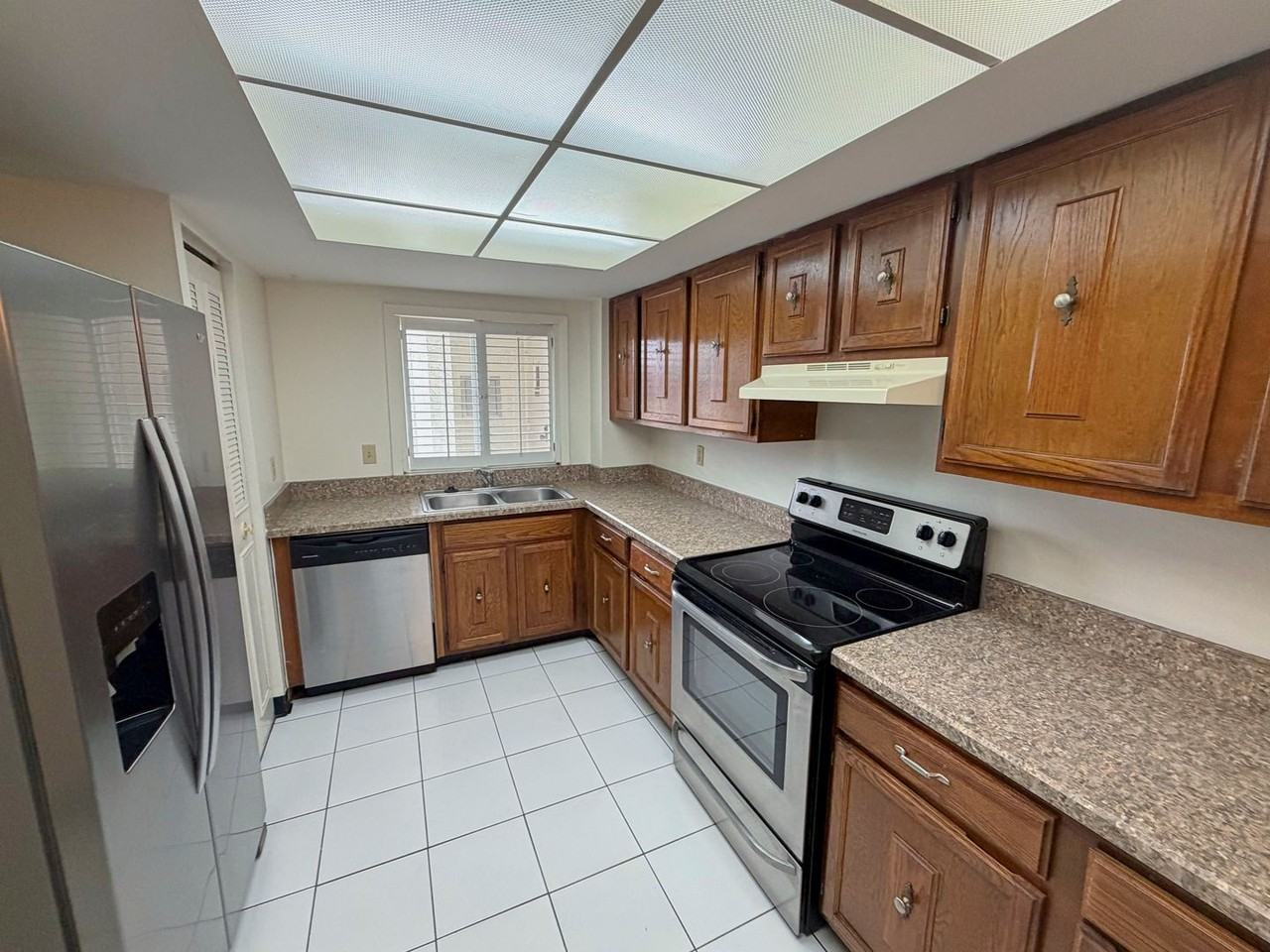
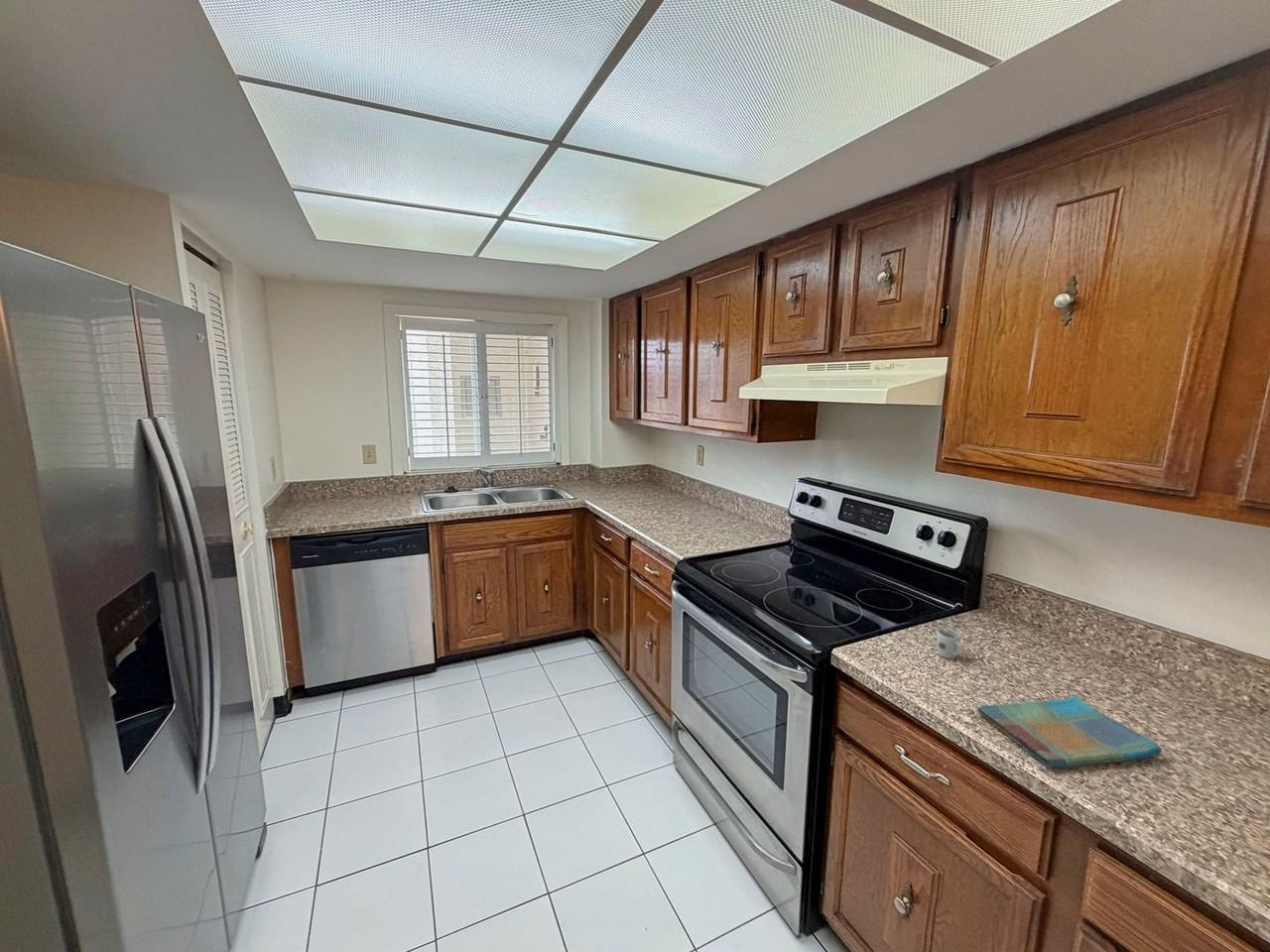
+ dish towel [976,695,1163,770]
+ cup [936,628,963,659]
